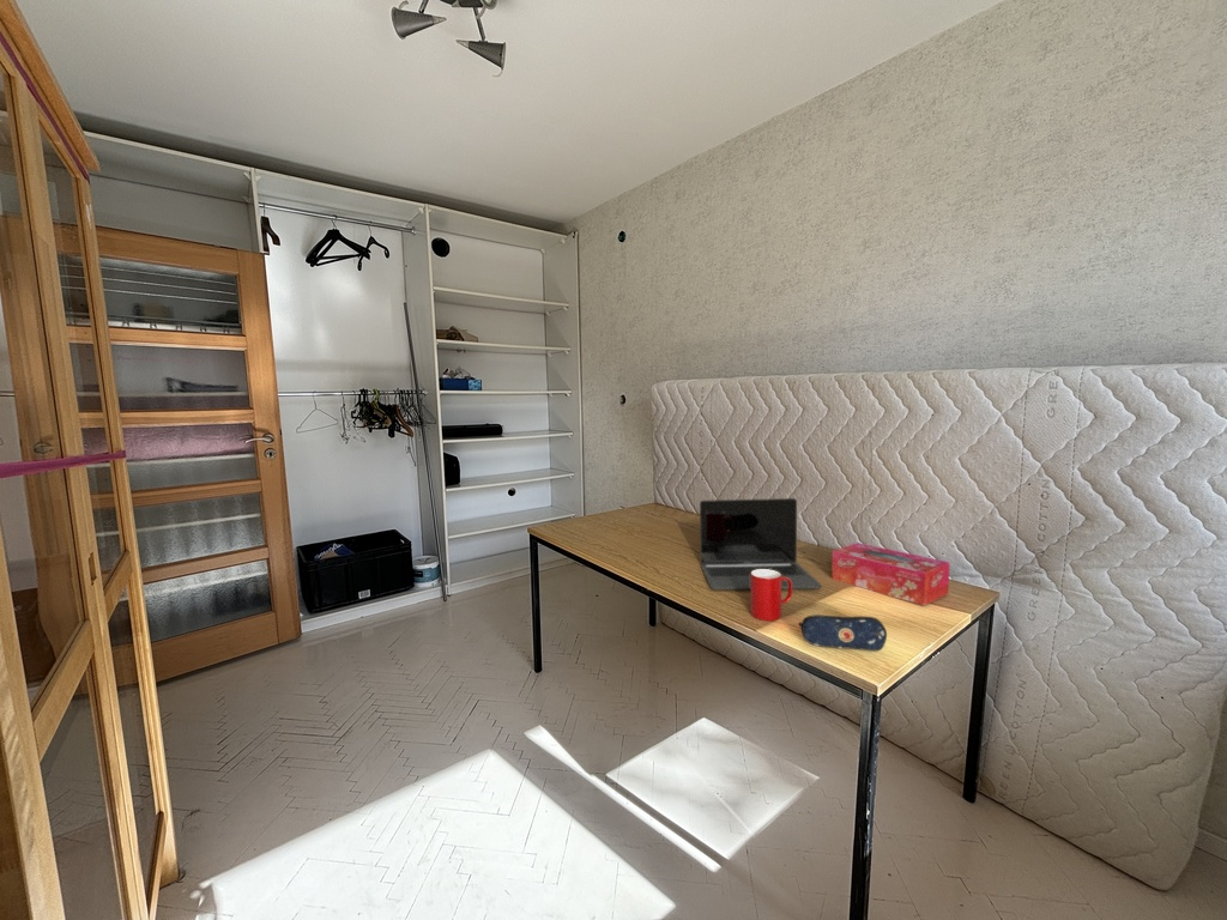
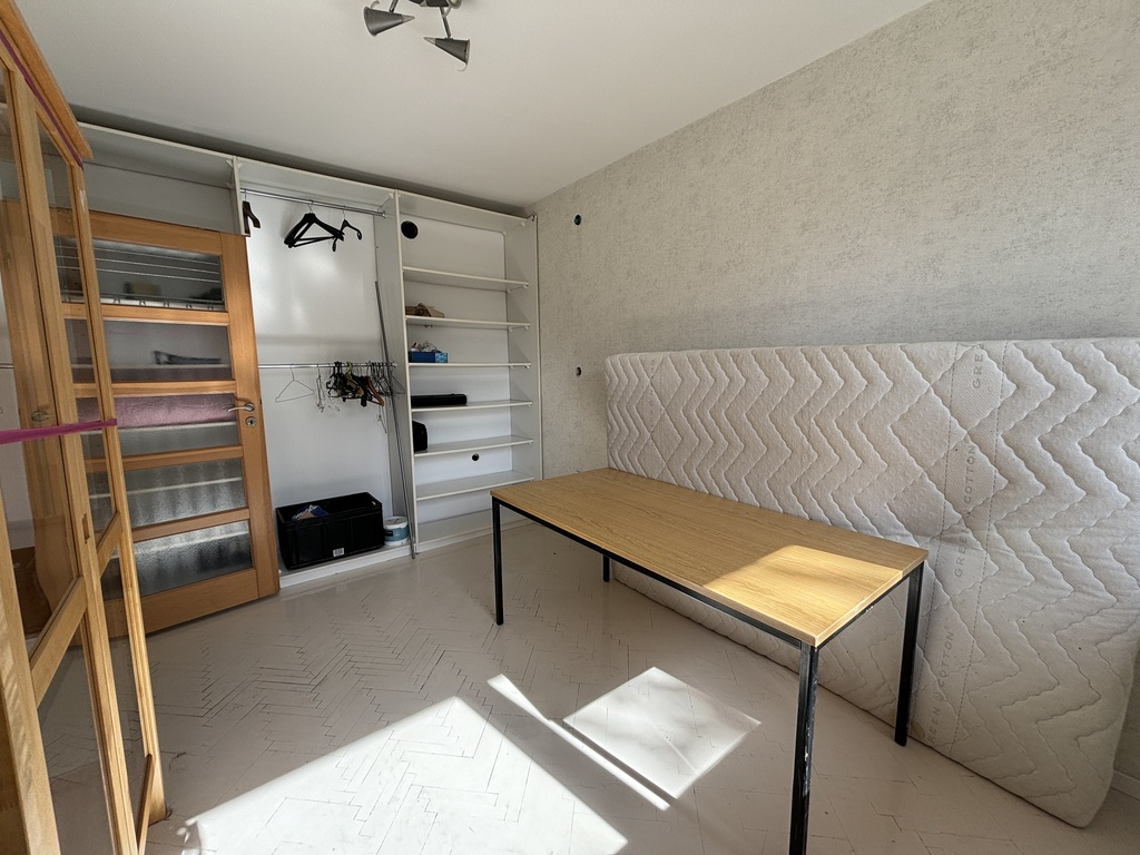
- pencil case [798,613,888,652]
- cup [749,569,793,622]
- tissue box [832,541,950,607]
- laptop [699,497,823,591]
